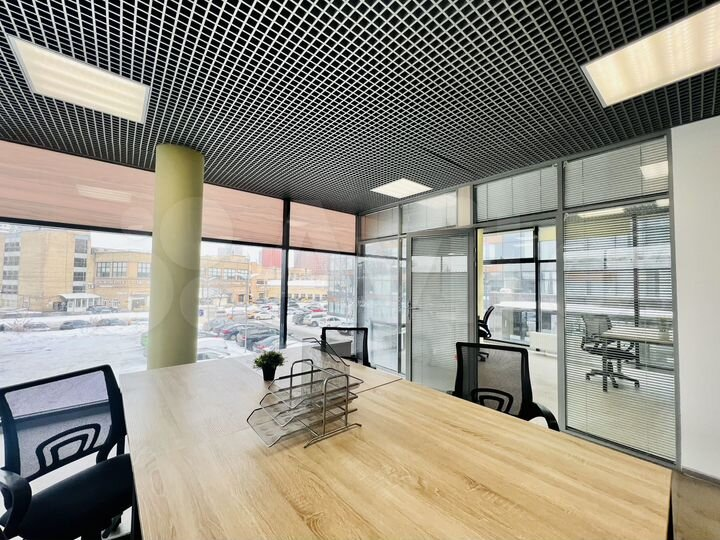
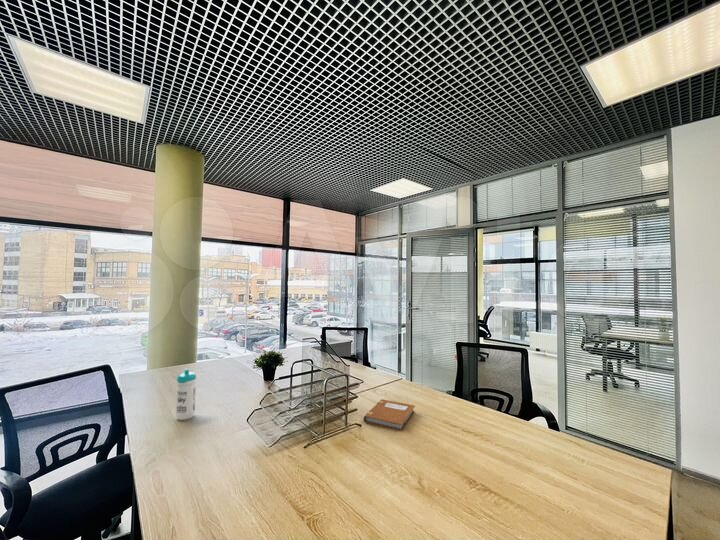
+ water bottle [175,368,197,421]
+ notebook [363,398,416,432]
